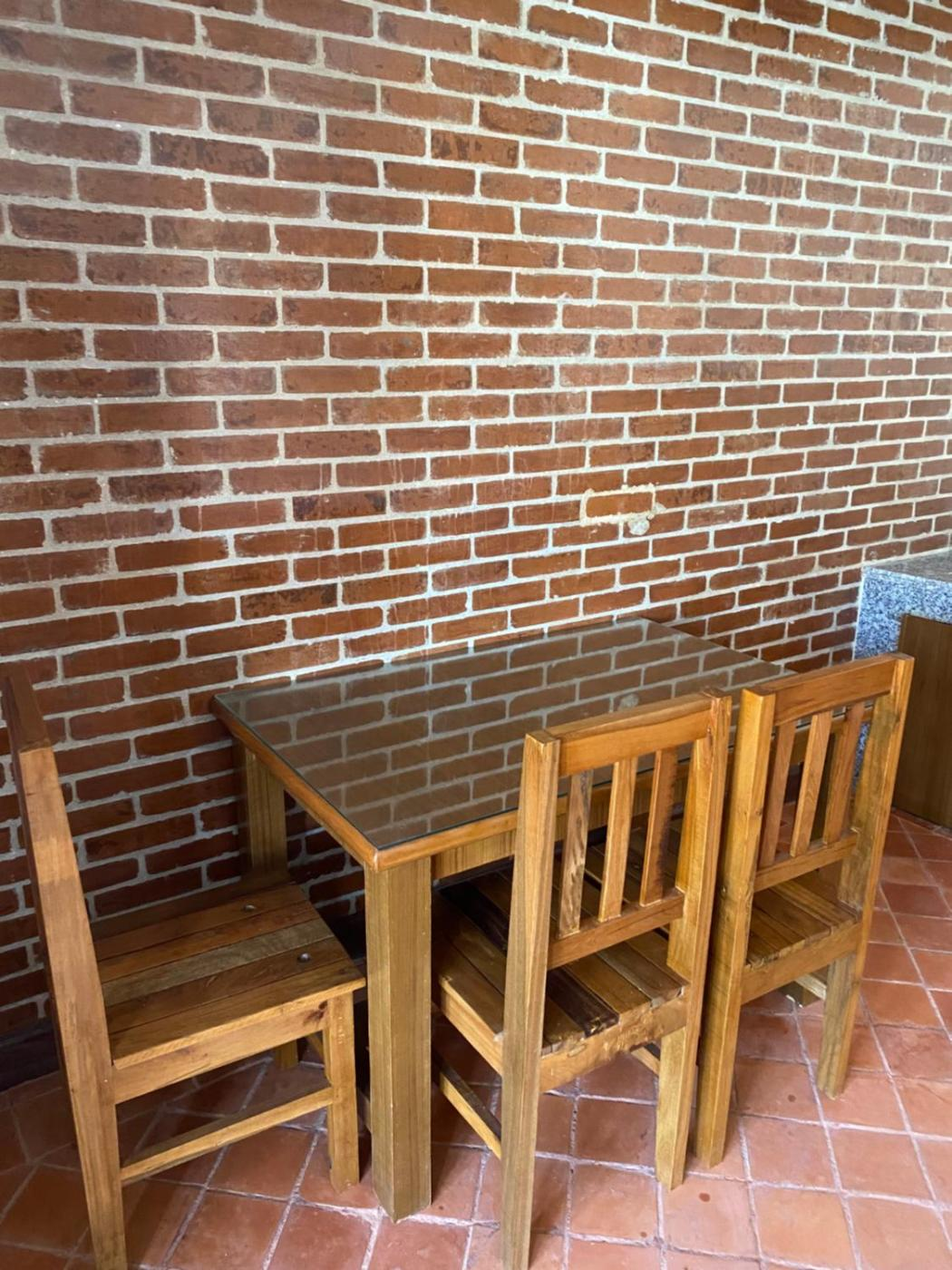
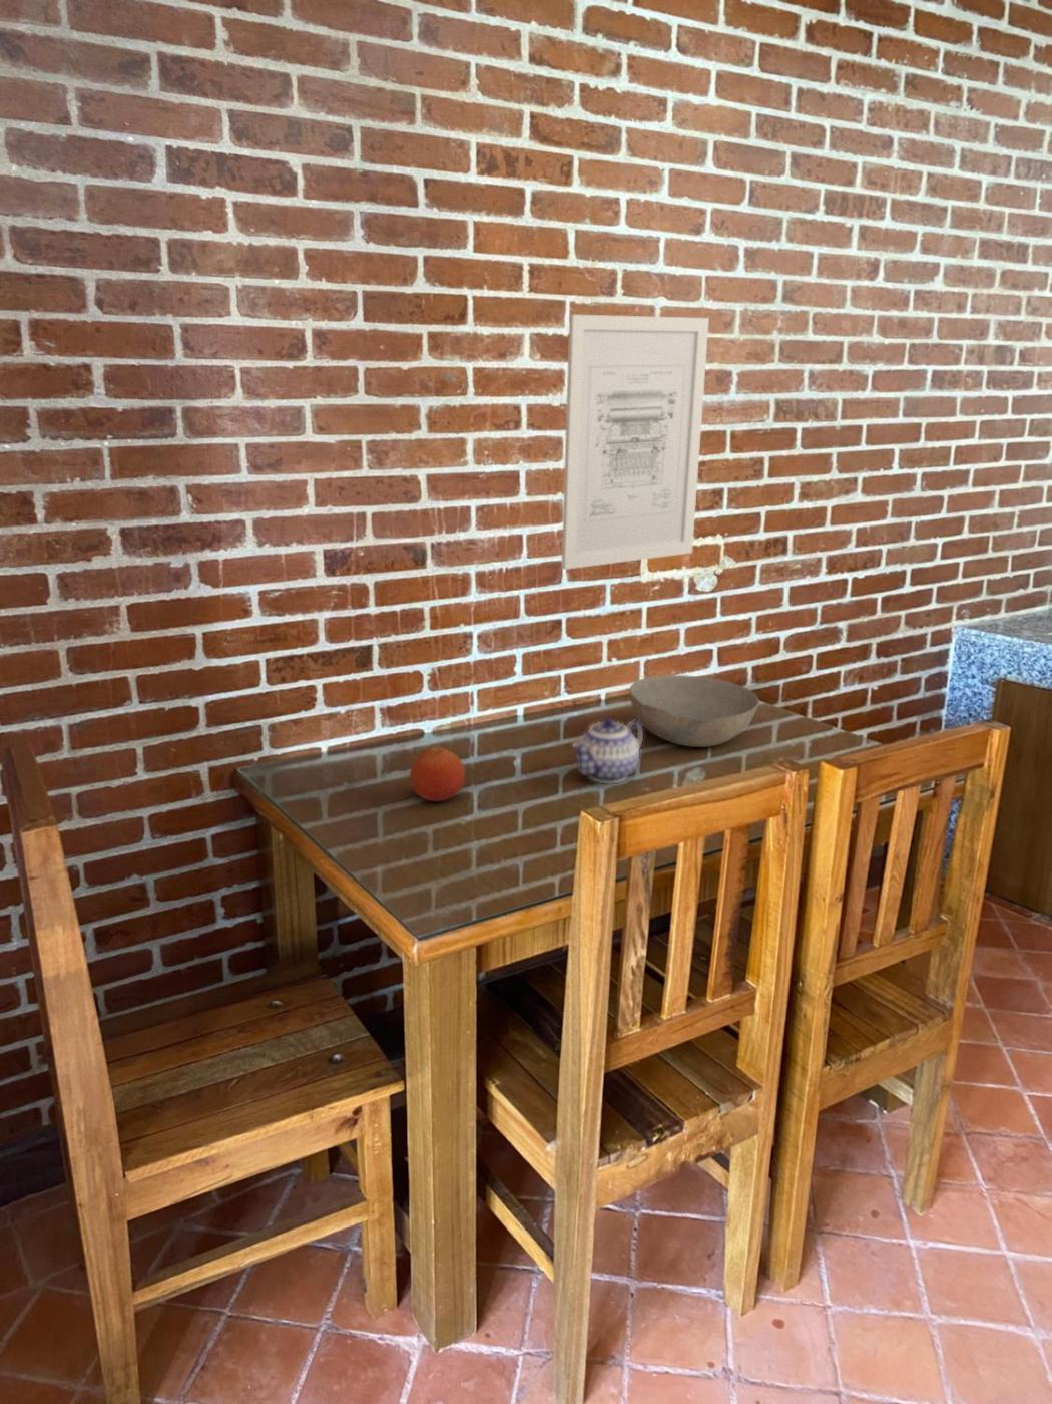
+ fruit [409,745,466,803]
+ bowl [628,674,760,748]
+ teapot [571,717,644,784]
+ wall art [560,314,711,570]
